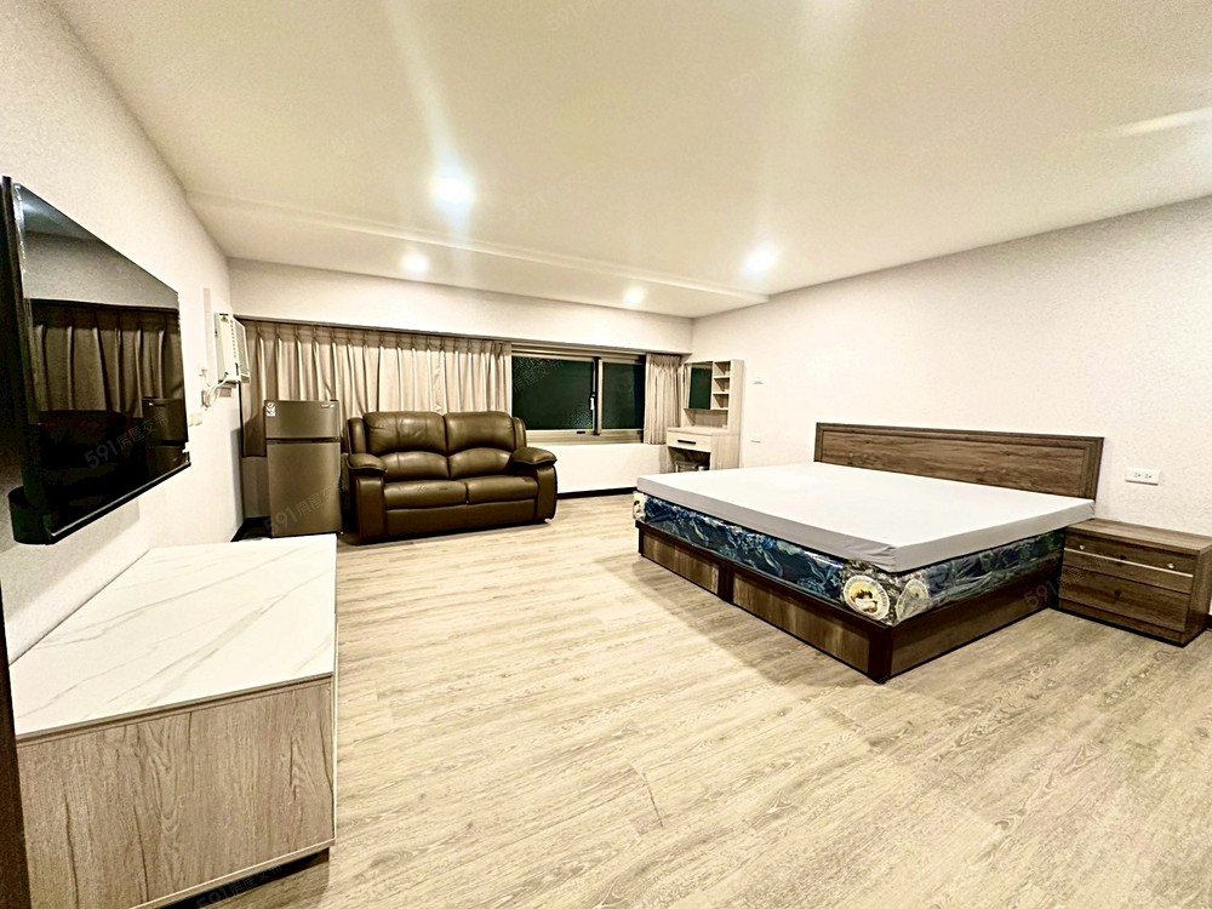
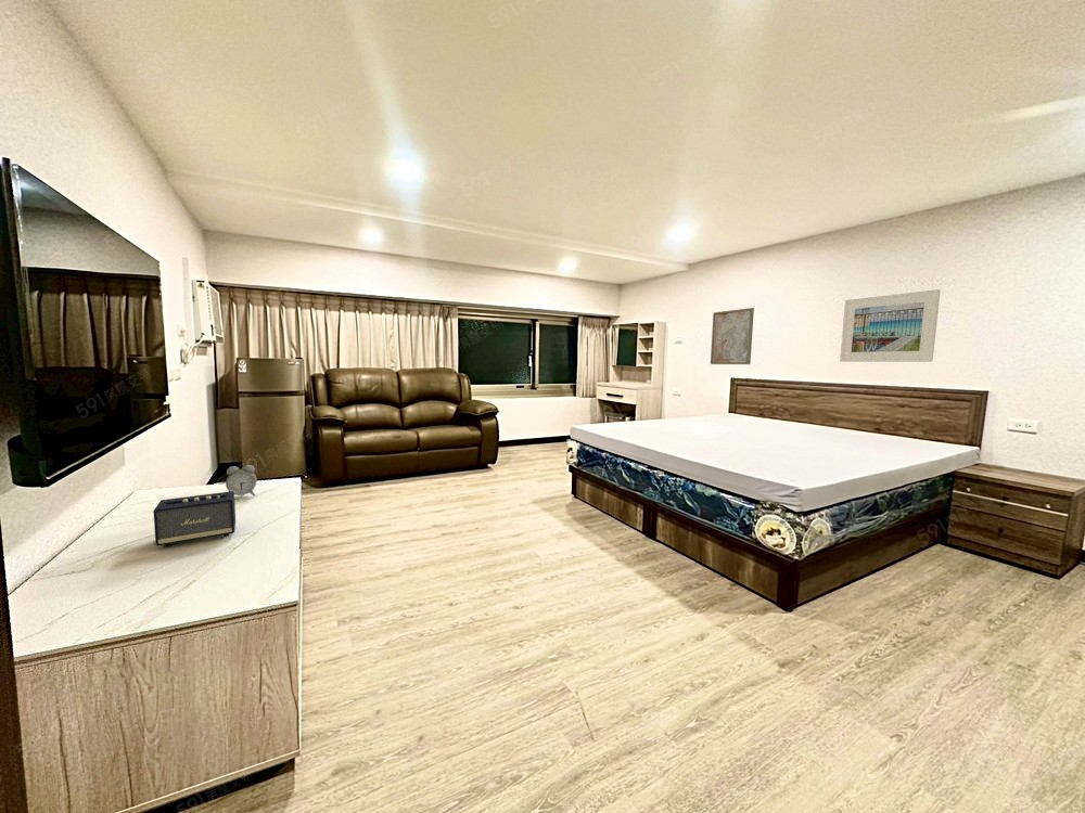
+ alarm clock [225,464,258,498]
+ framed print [839,288,942,363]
+ wall art [710,307,755,365]
+ speaker [152,491,237,549]
